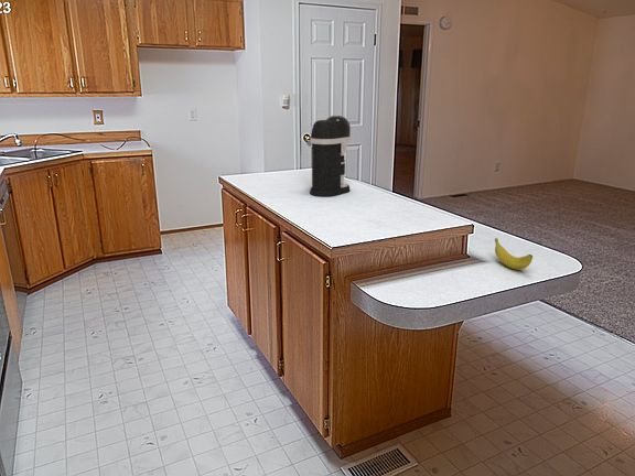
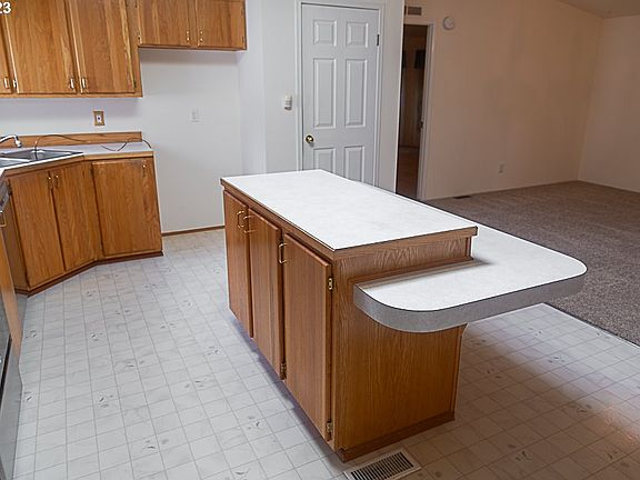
- coffee maker [309,115,352,197]
- banana [494,237,534,271]
